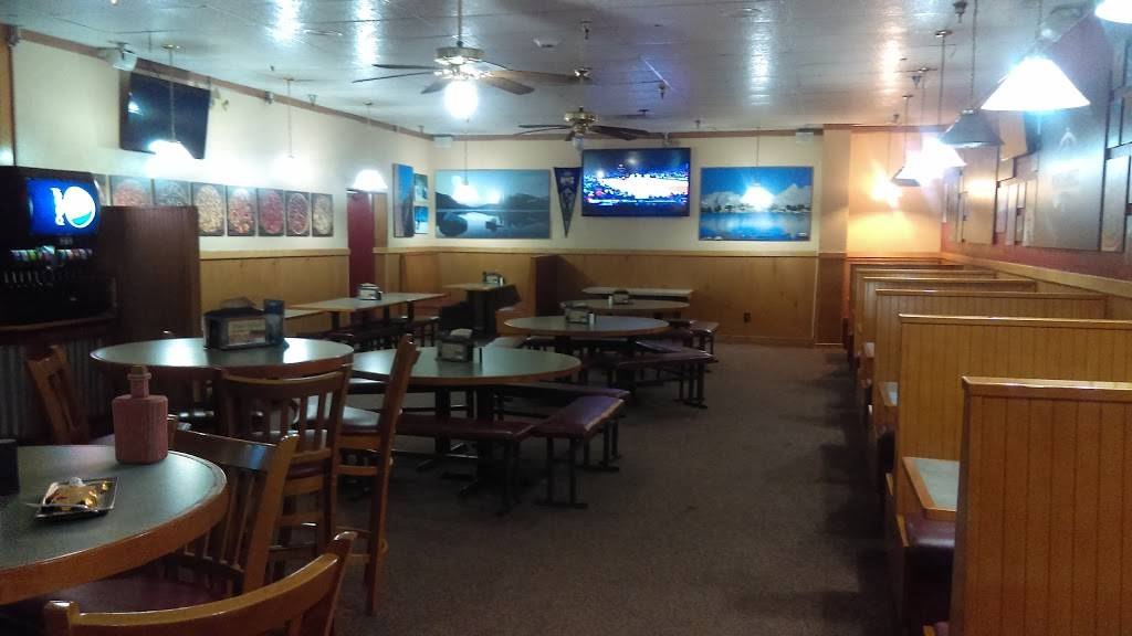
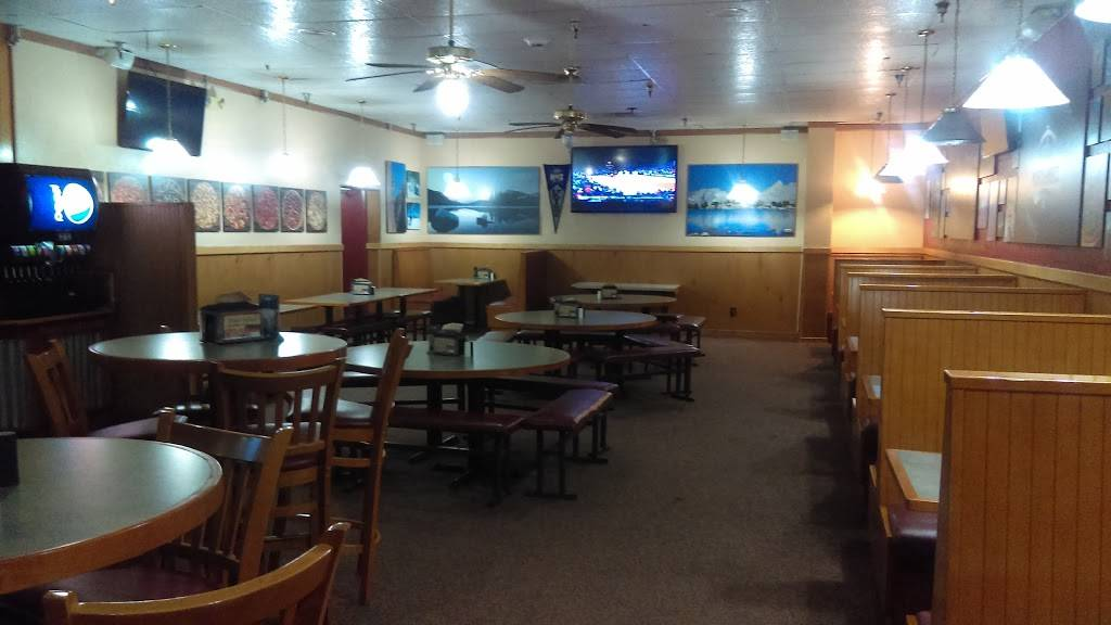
- plate [22,475,119,522]
- bottle [111,364,169,465]
